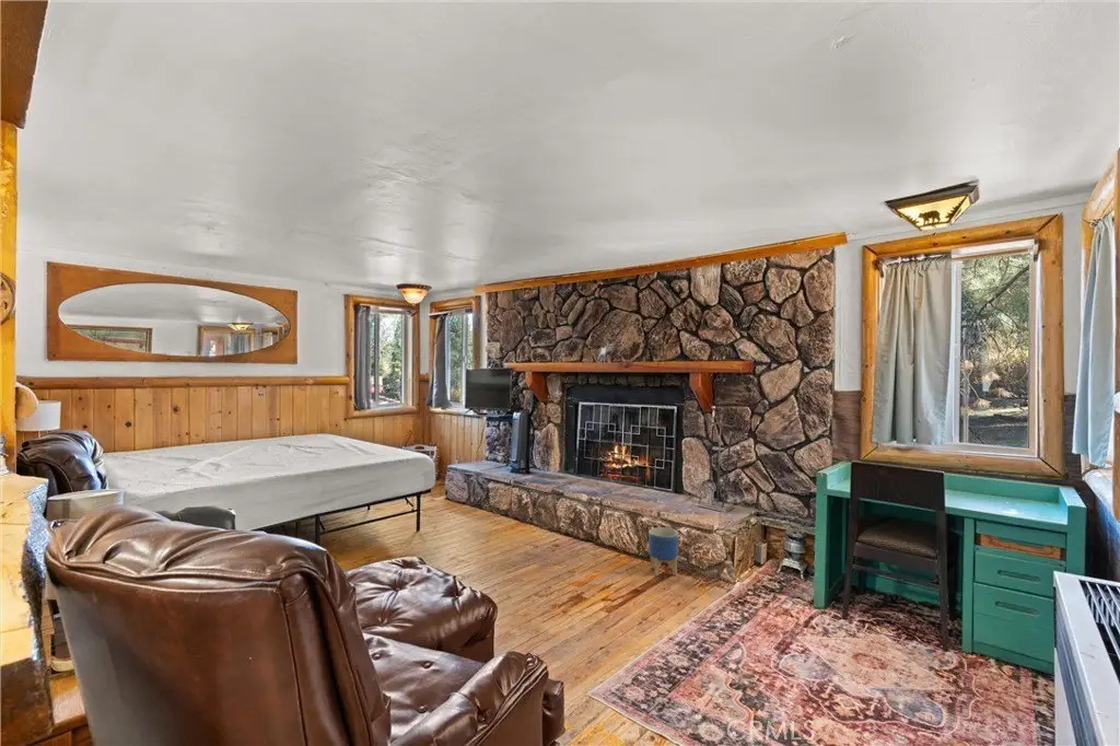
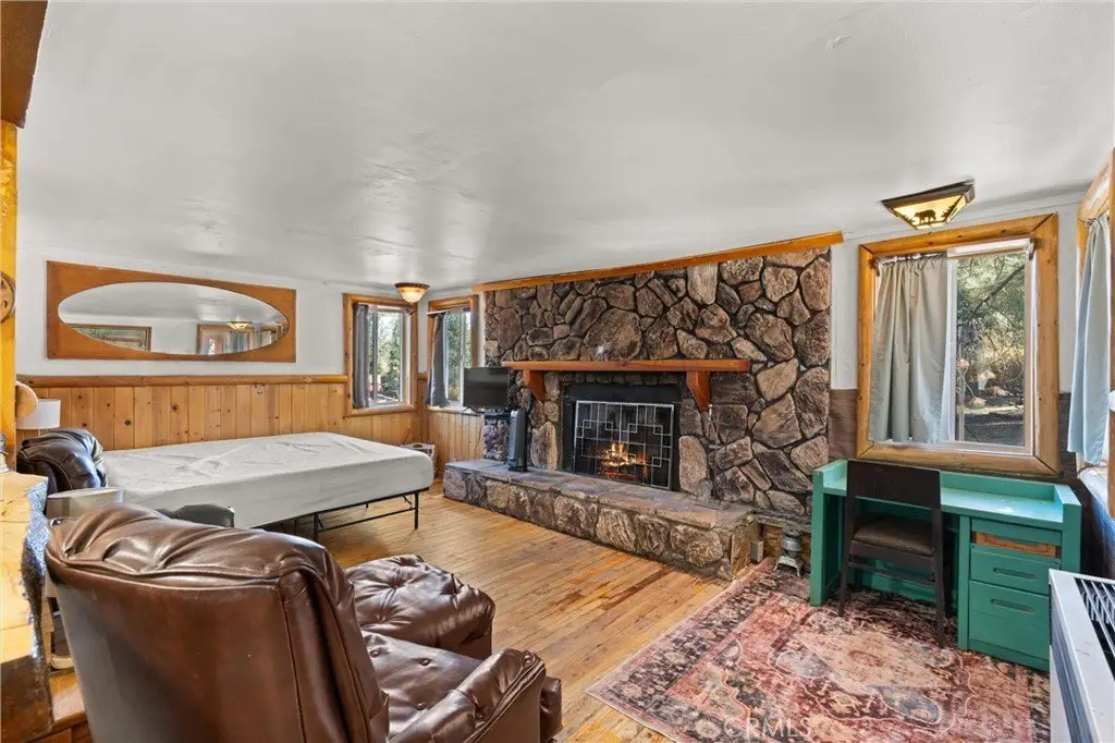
- planter [648,526,679,576]
